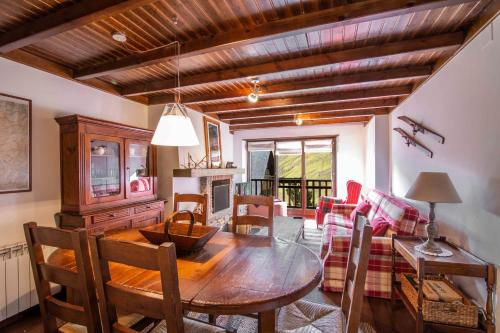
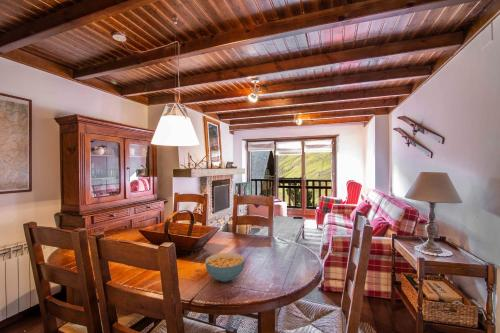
+ cereal bowl [205,252,246,283]
